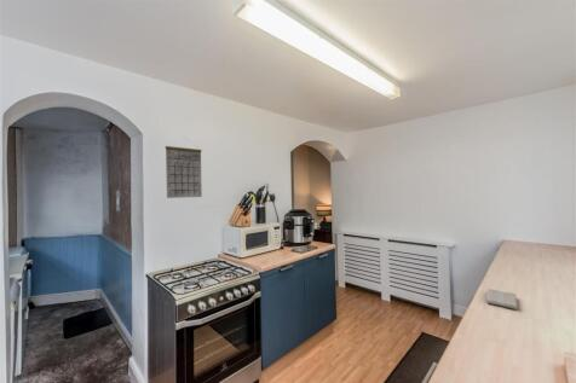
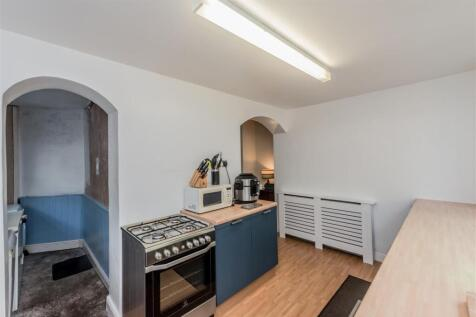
- washcloth [485,288,519,311]
- calendar [165,137,203,199]
